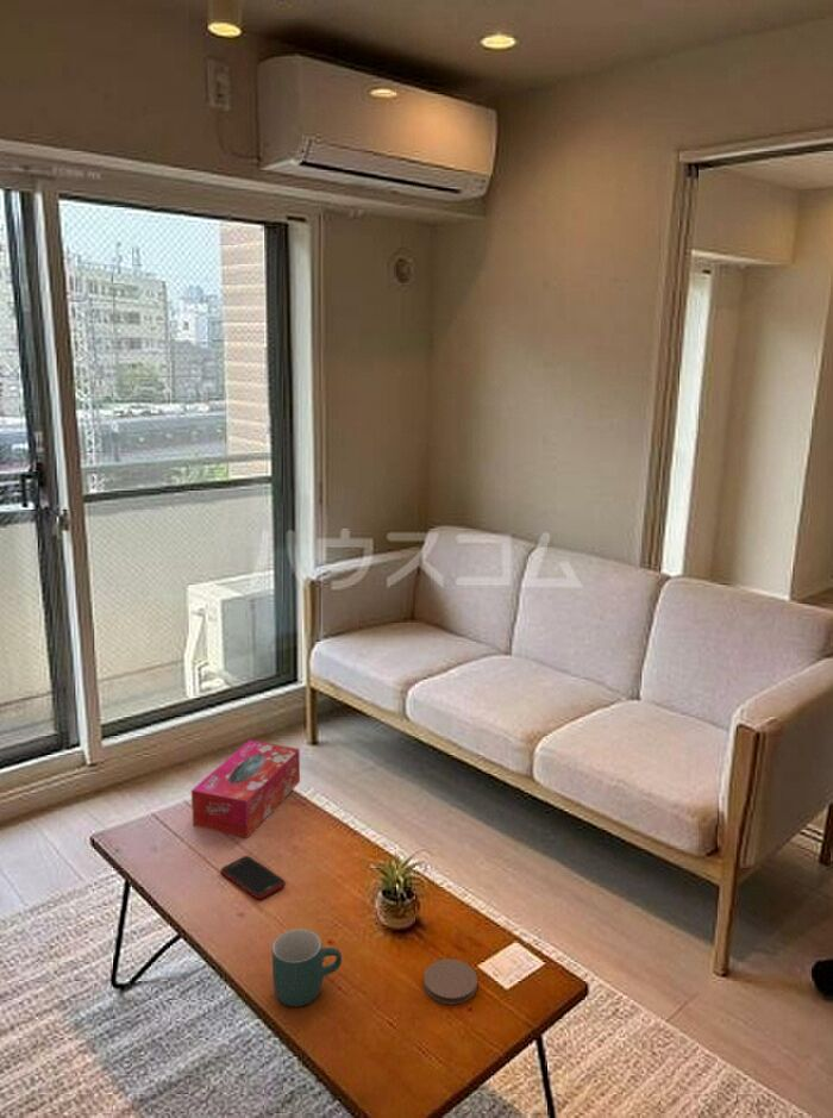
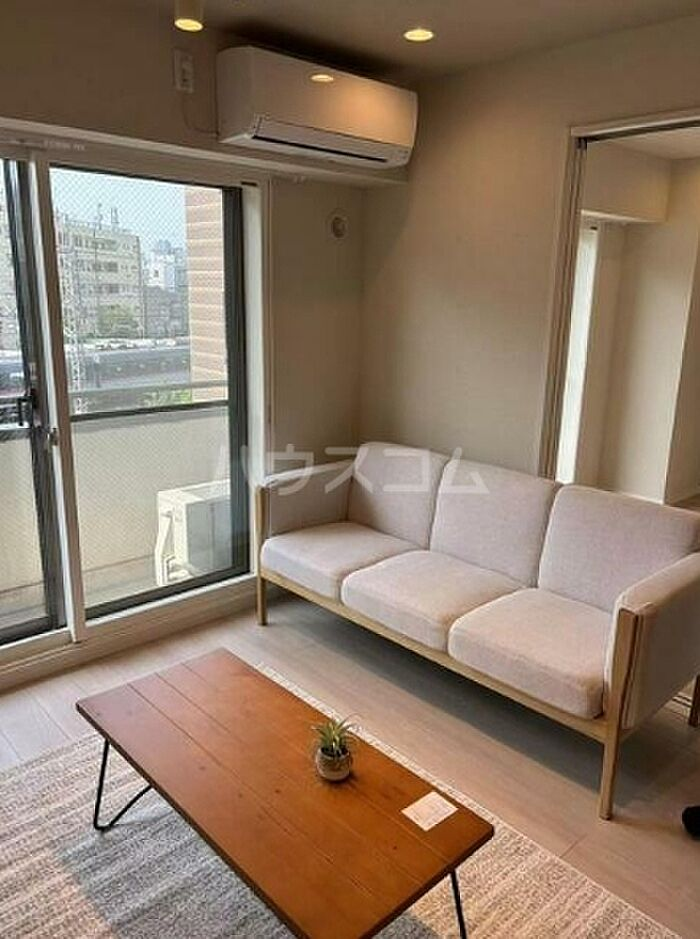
- tissue box [190,739,301,839]
- cell phone [220,855,287,900]
- mug [271,927,343,1007]
- coaster [422,957,478,1006]
